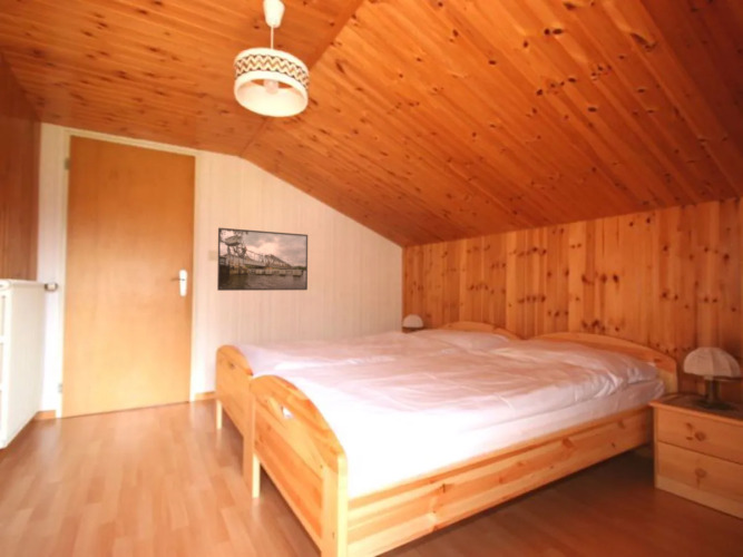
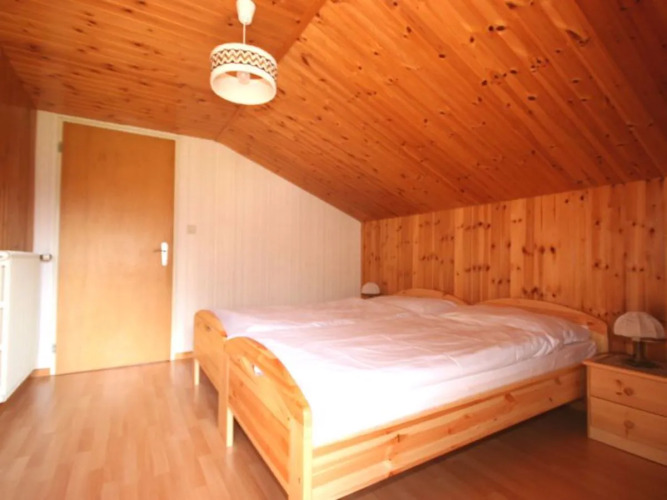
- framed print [216,226,309,292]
